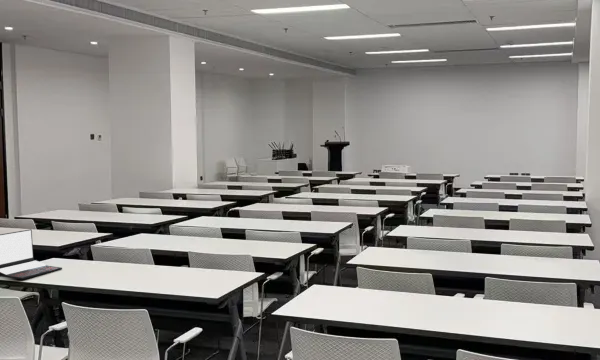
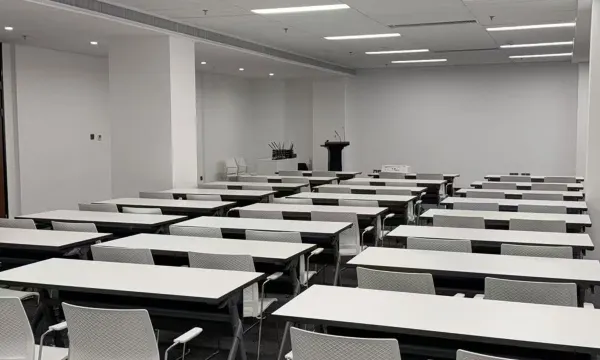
- laptop [0,228,63,280]
